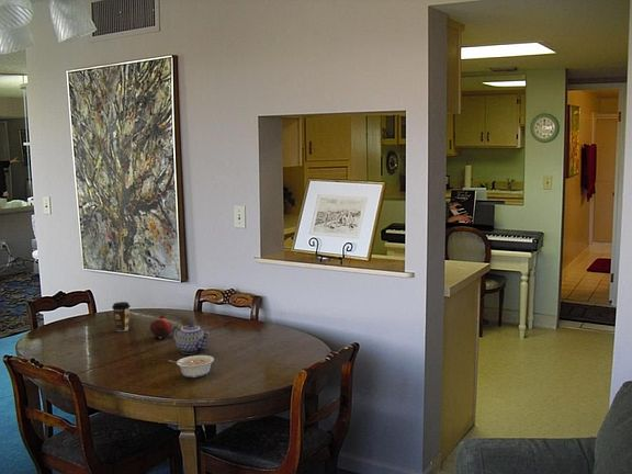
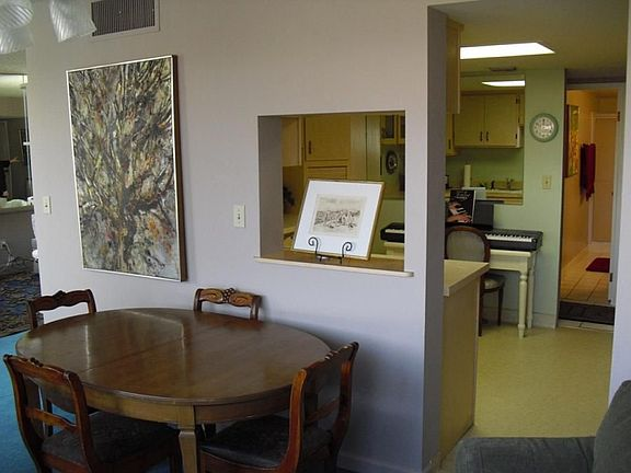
- teapot [171,321,211,356]
- fruit [149,314,173,340]
- legume [168,354,215,379]
- coffee cup [111,301,132,332]
